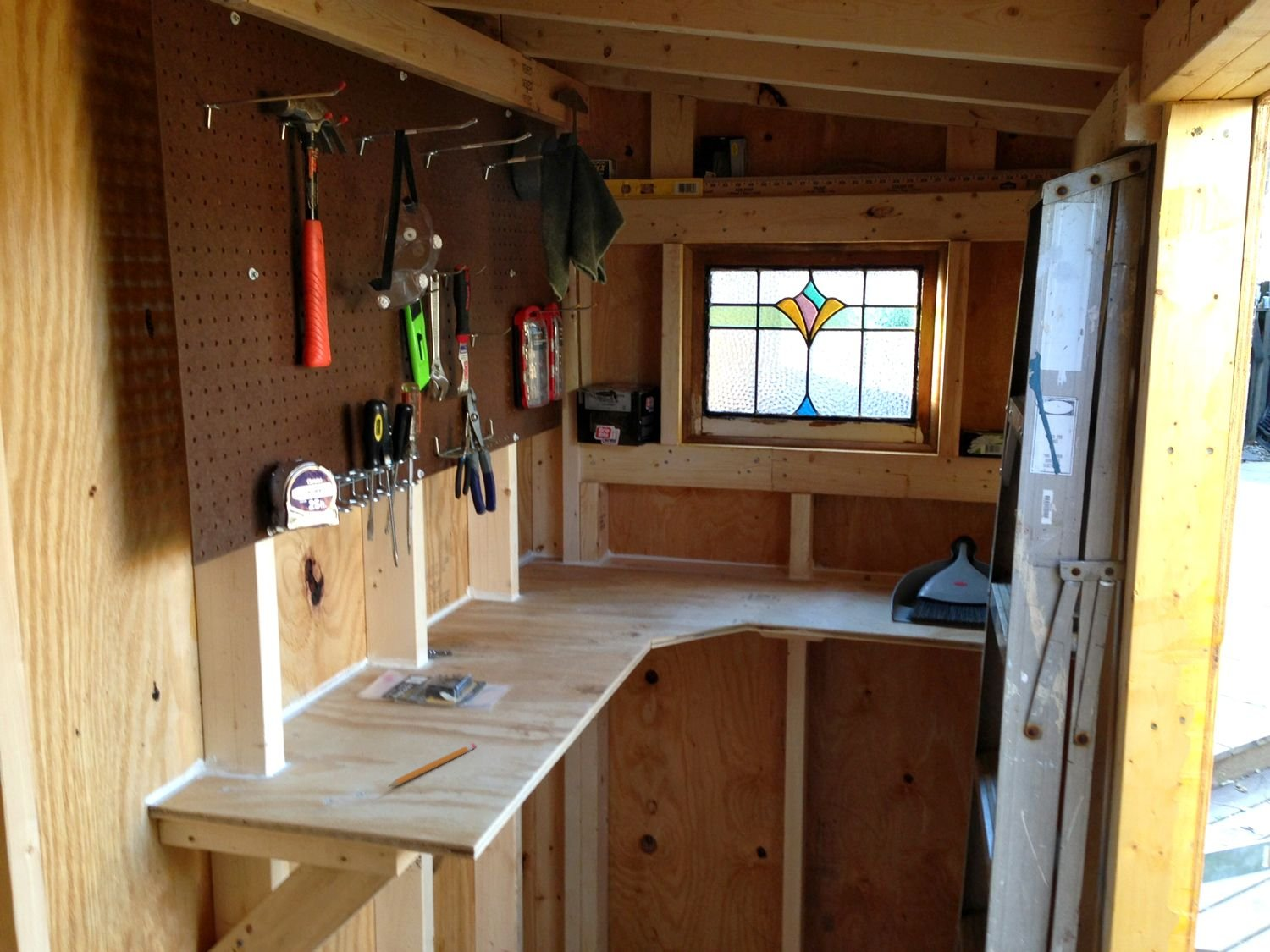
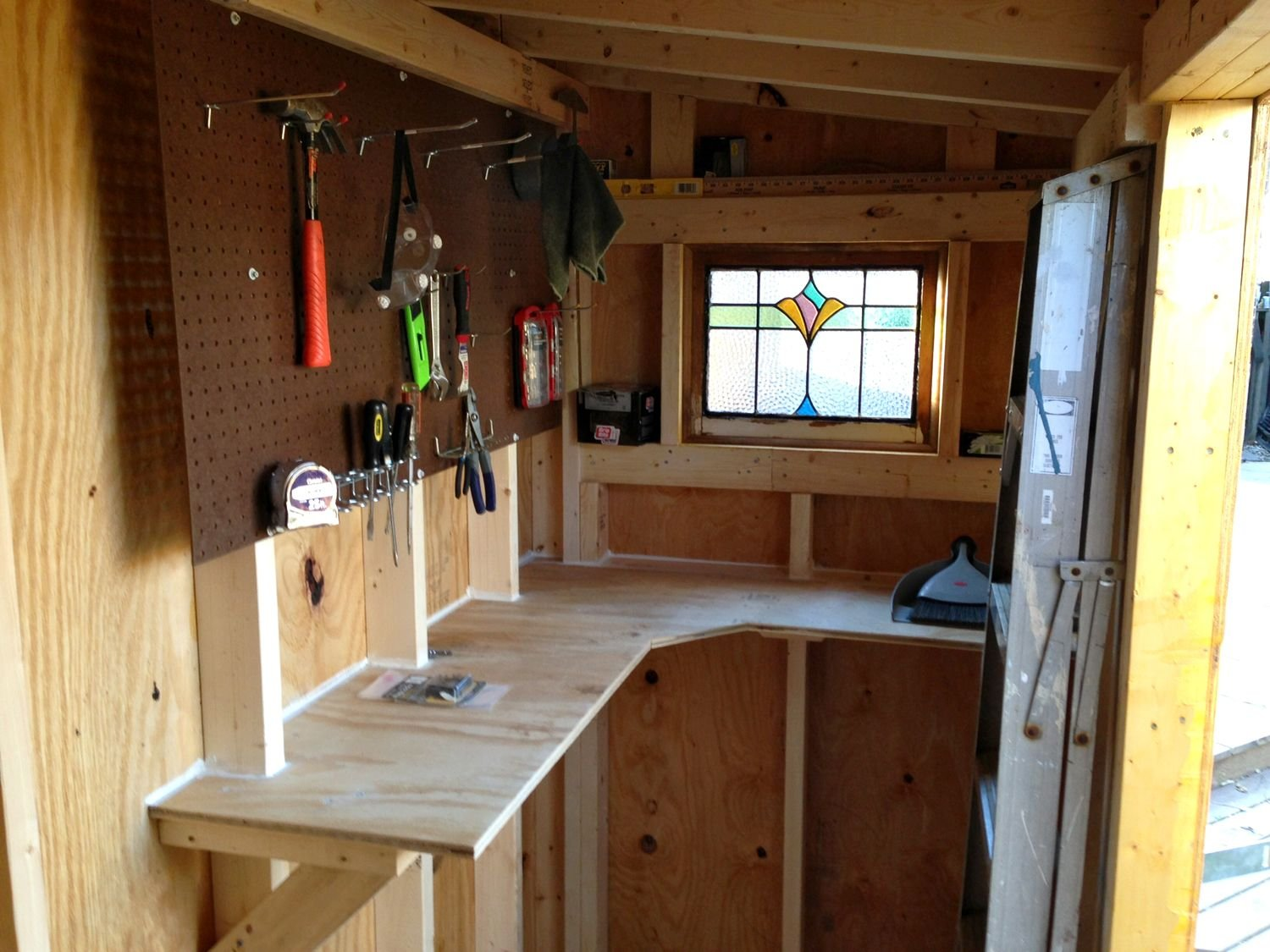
- pencil [388,742,477,787]
